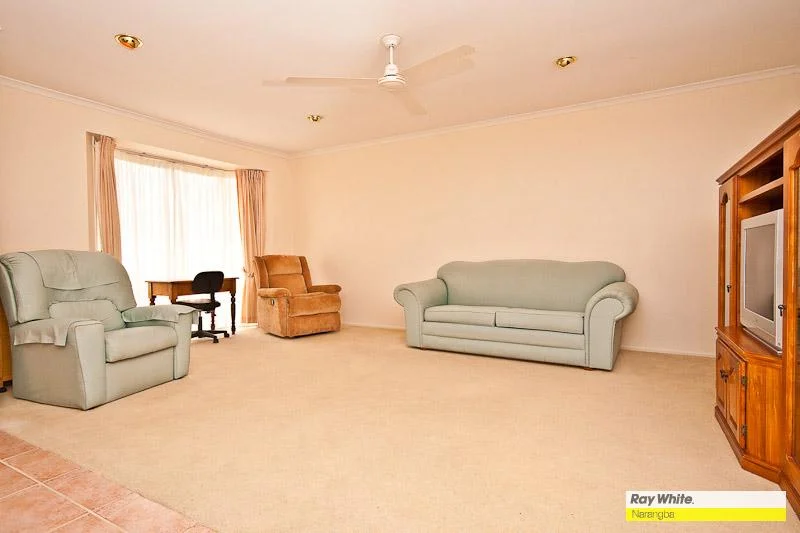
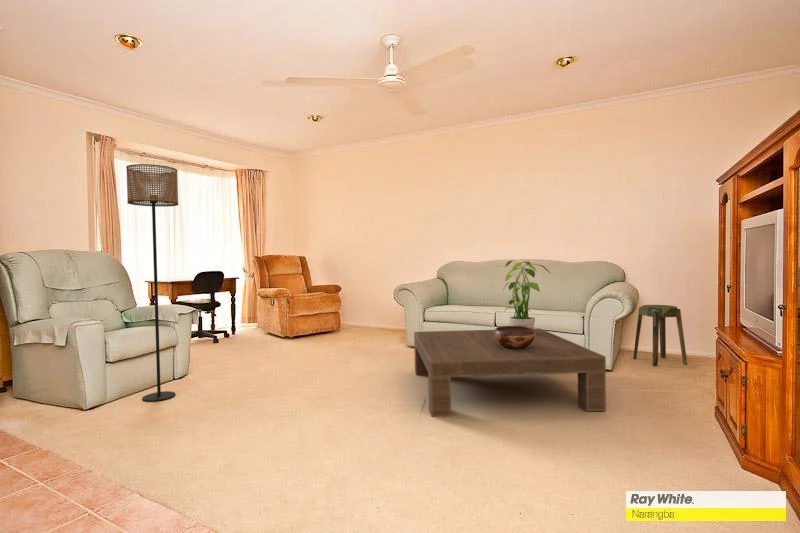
+ coffee table [413,327,607,418]
+ potted plant [502,259,552,329]
+ floor lamp [125,163,179,402]
+ stool [632,304,688,367]
+ decorative bowl [493,325,536,349]
